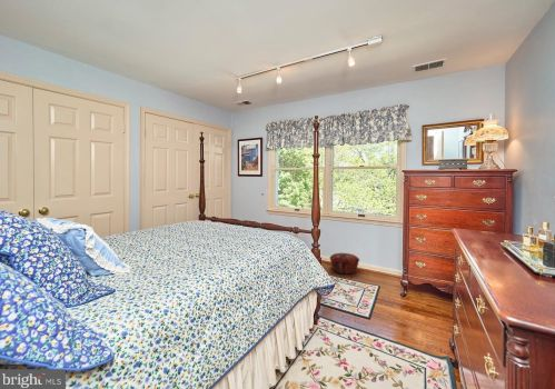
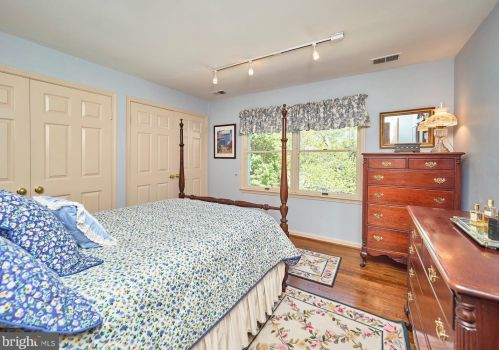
- woven basket [329,252,360,275]
